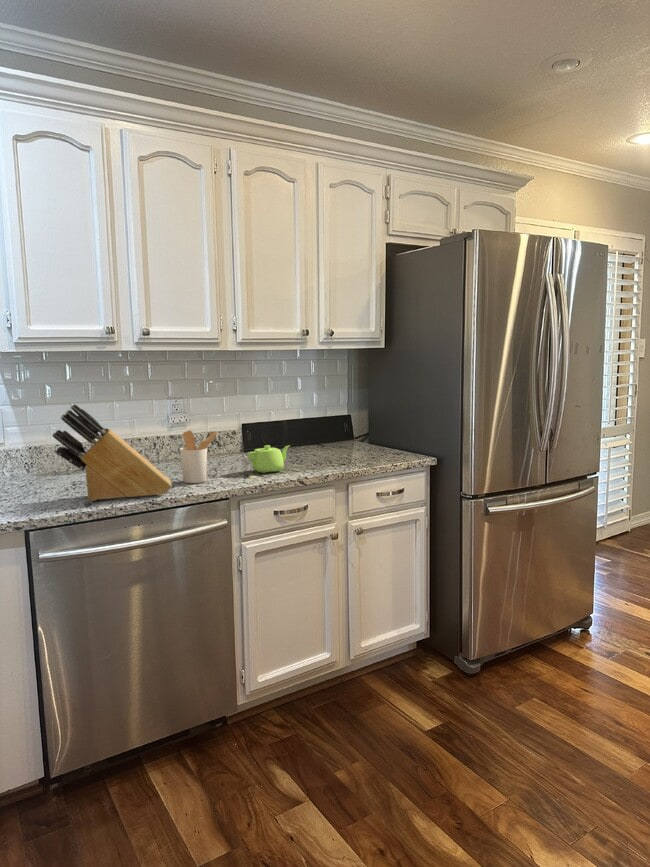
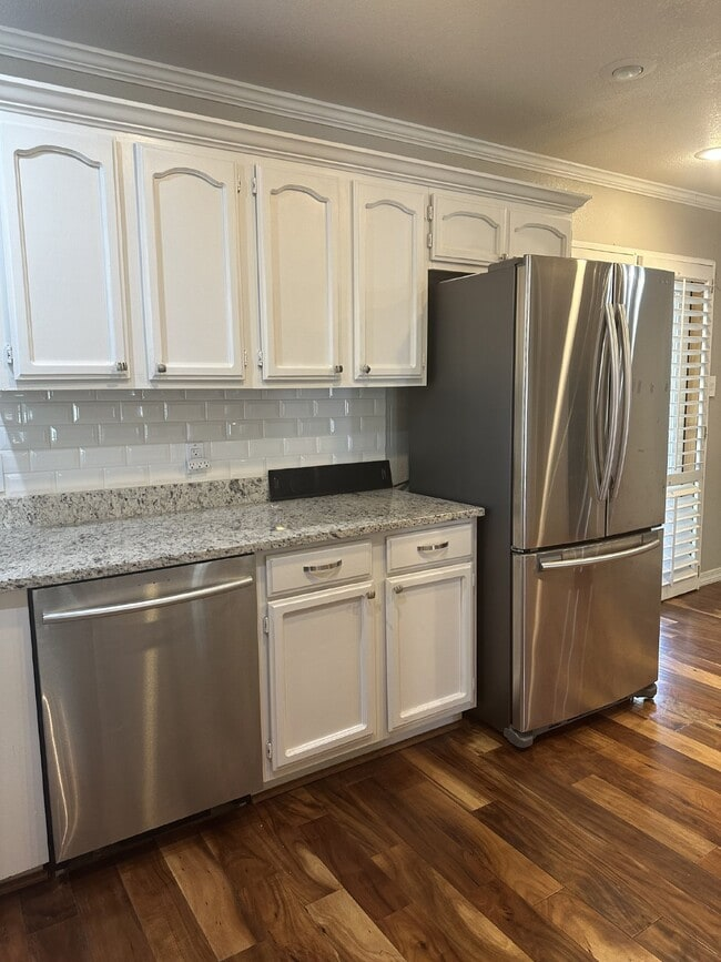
- utensil holder [179,430,219,484]
- teapot [246,444,290,474]
- knife block [51,403,173,502]
